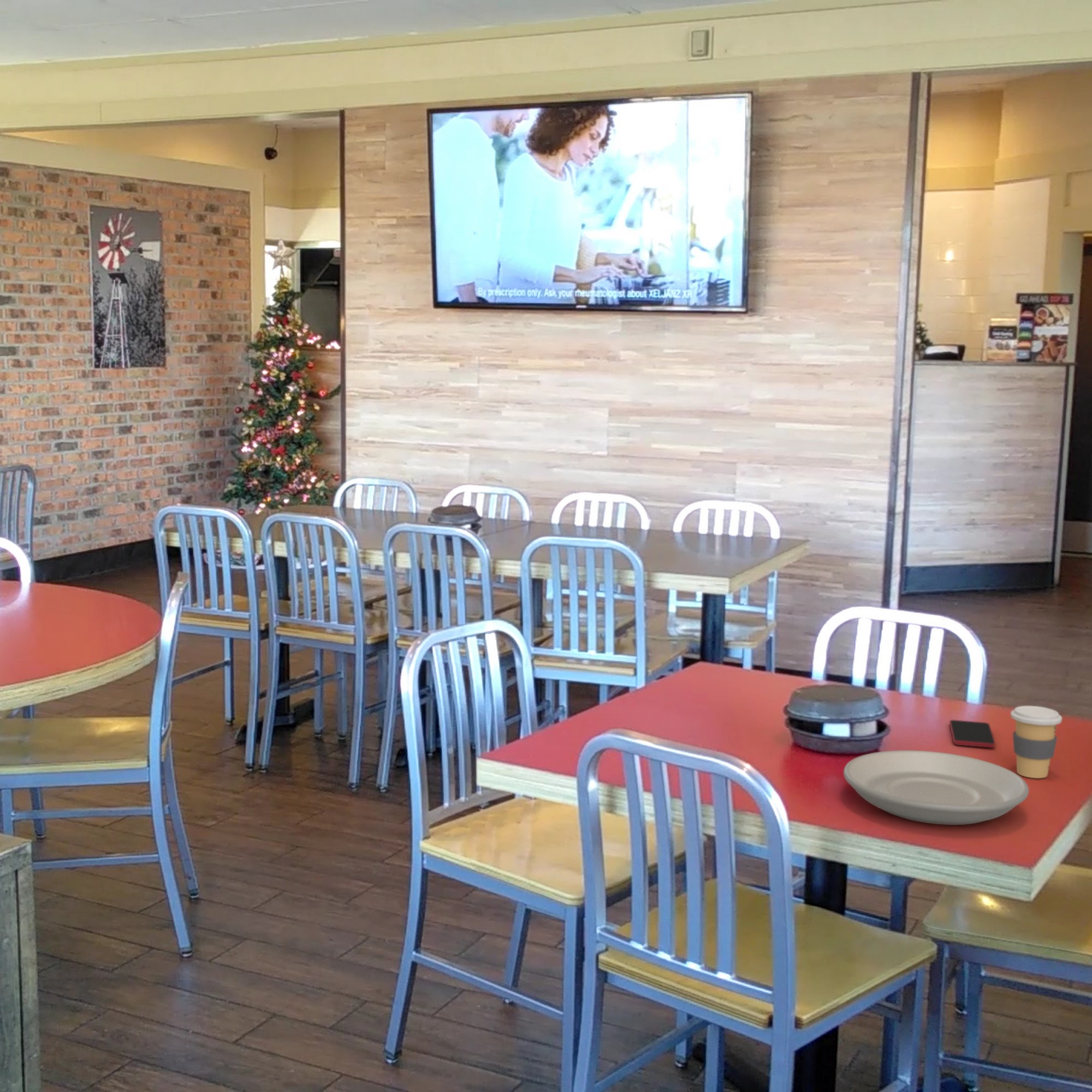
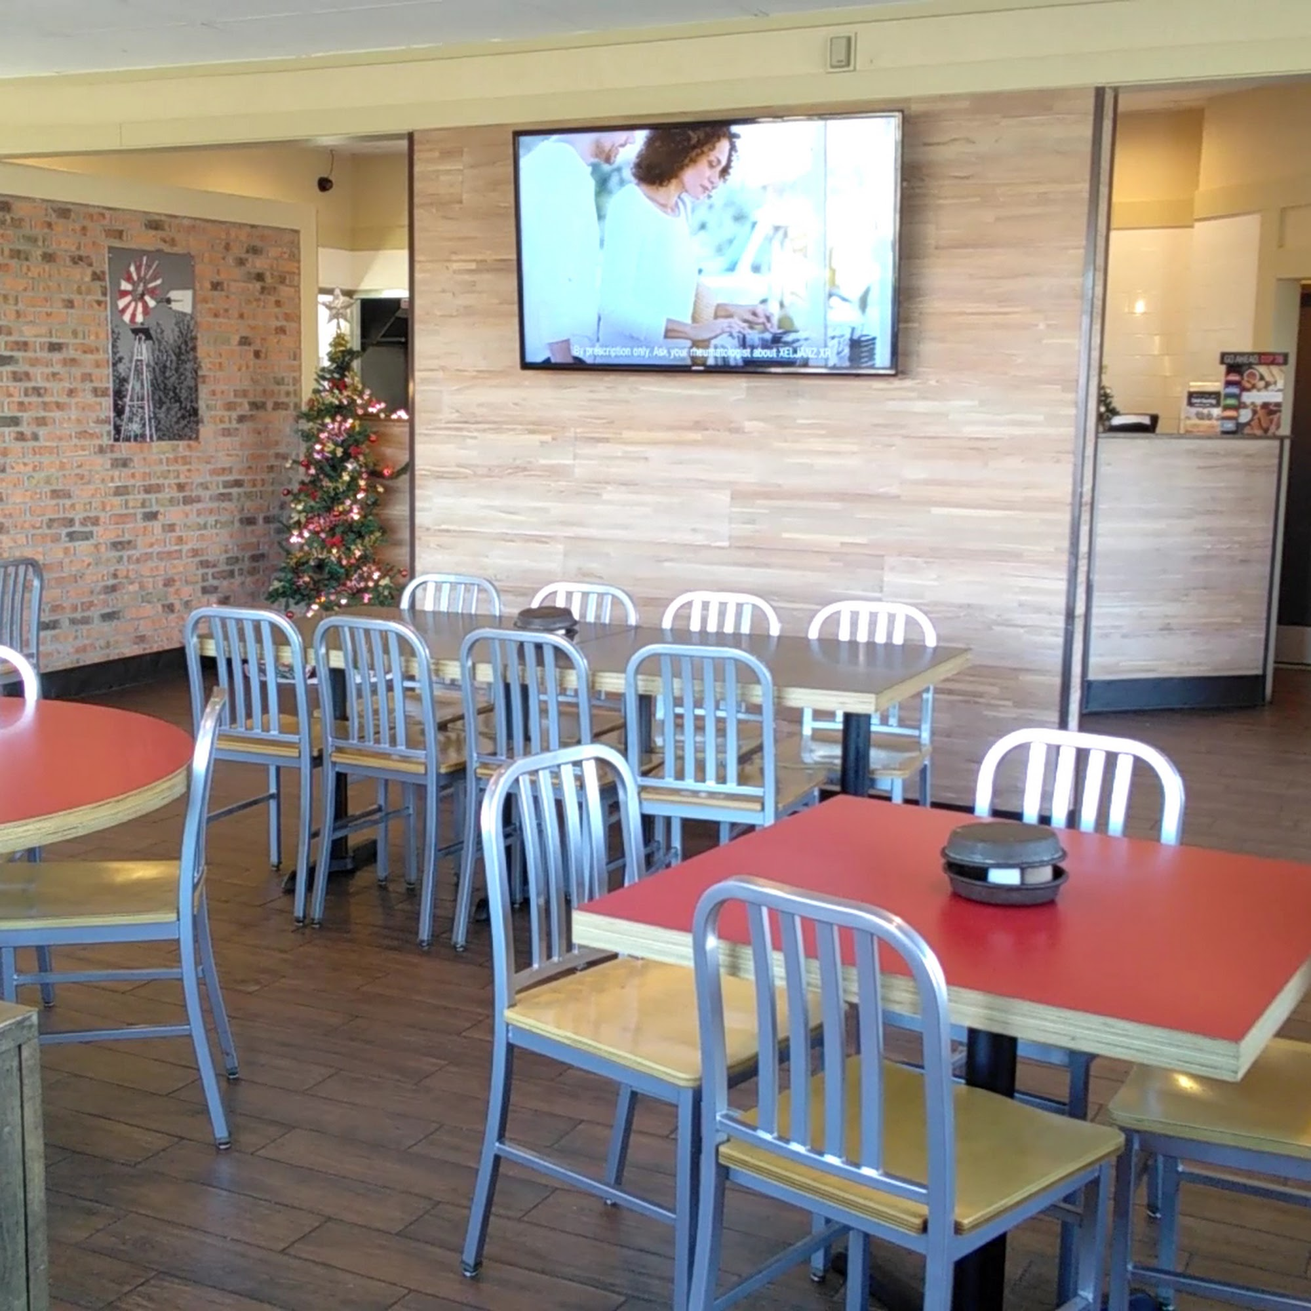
- plate [843,750,1029,826]
- coffee cup [1010,705,1063,779]
- smartphone [949,720,996,748]
